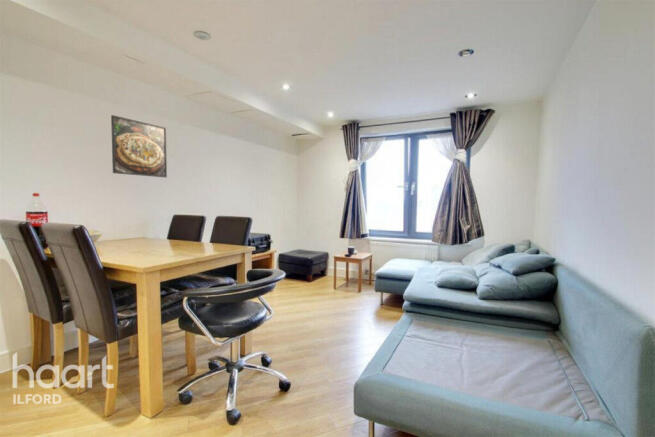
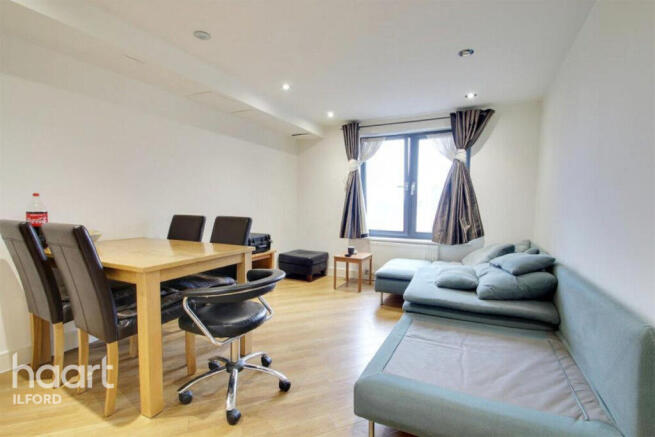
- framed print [110,114,168,178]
